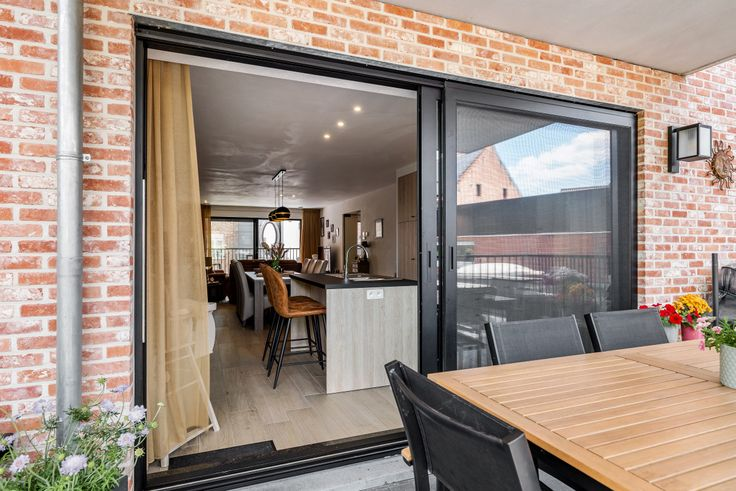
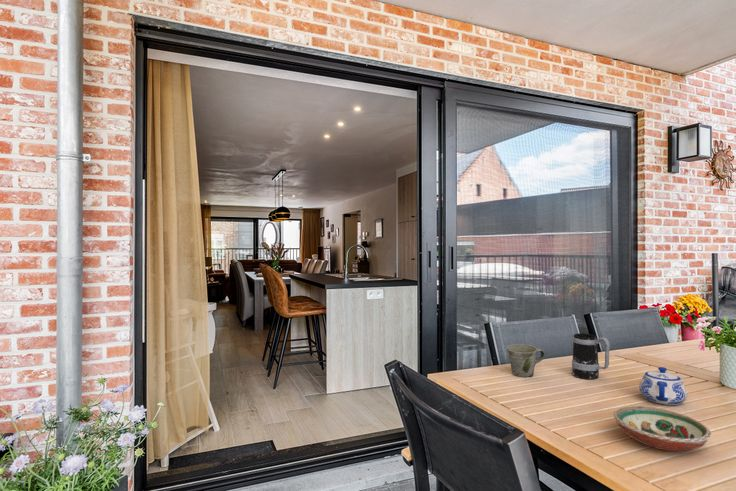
+ teapot [638,366,688,406]
+ decorative bowl [613,405,712,452]
+ mug [571,332,611,380]
+ mug [506,343,546,378]
